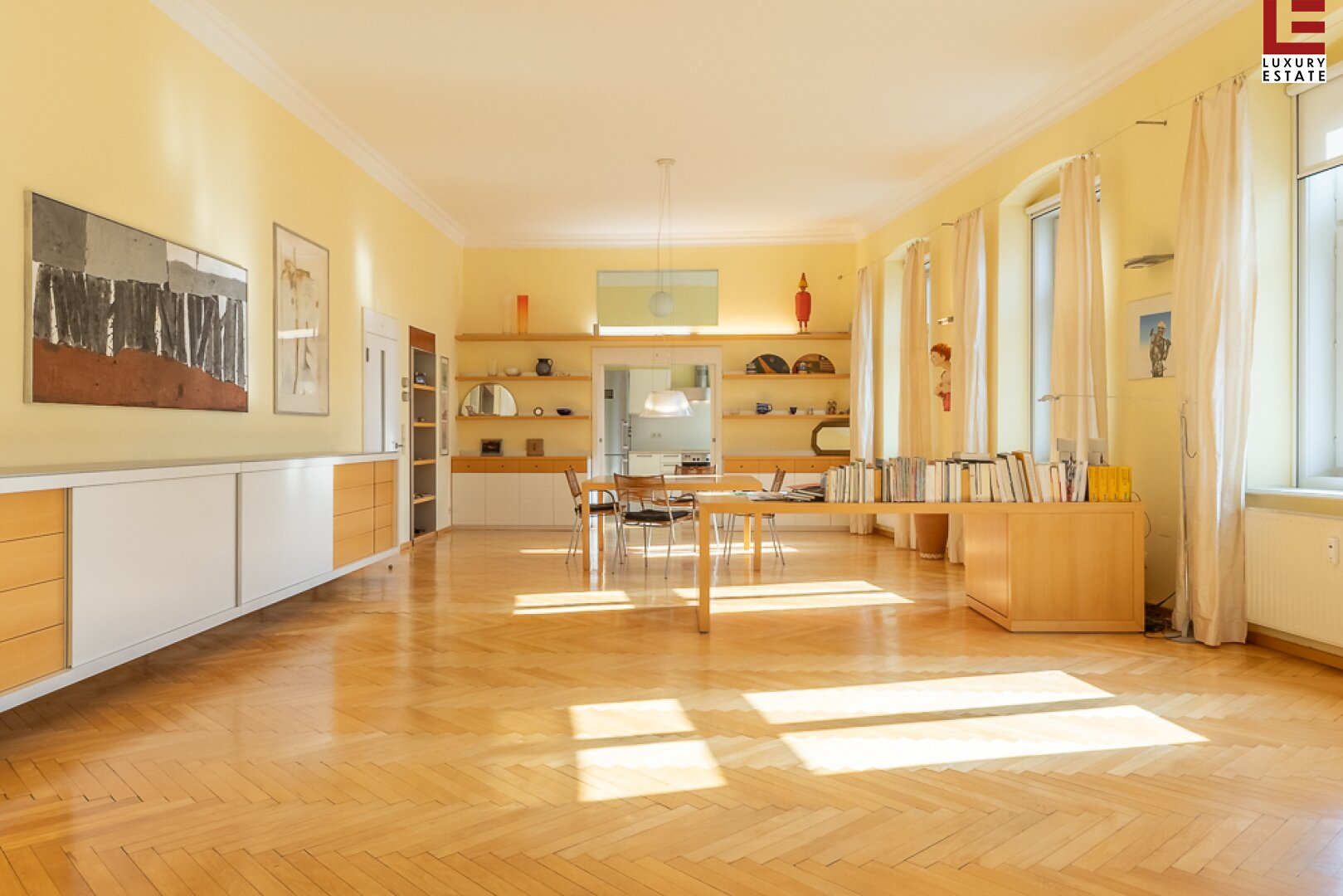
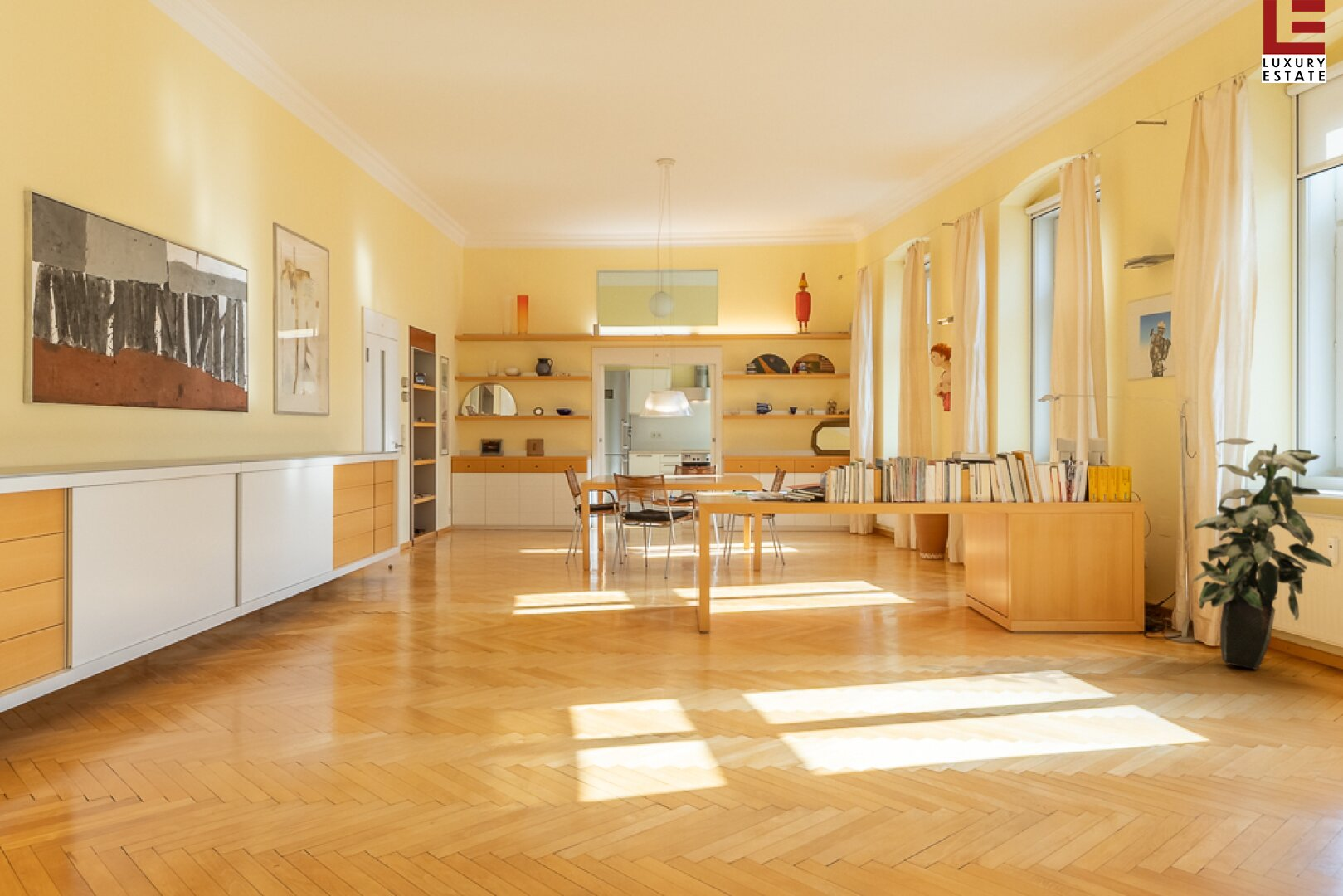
+ indoor plant [1191,437,1334,670]
